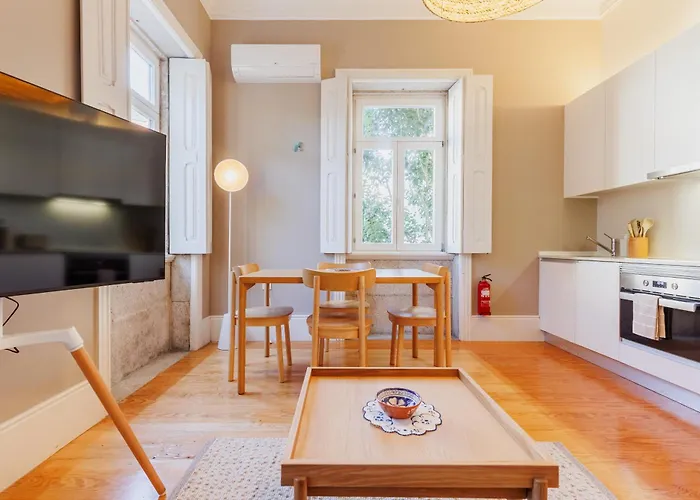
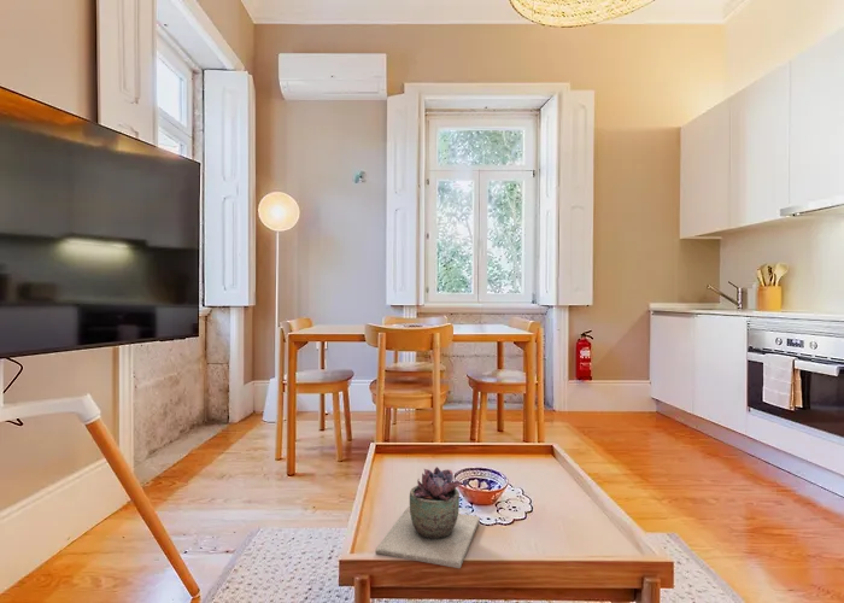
+ succulent plant [375,466,481,569]
